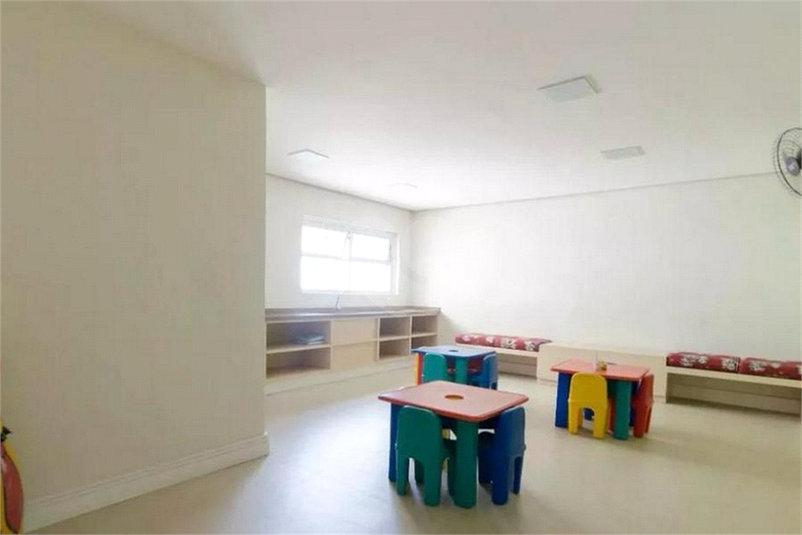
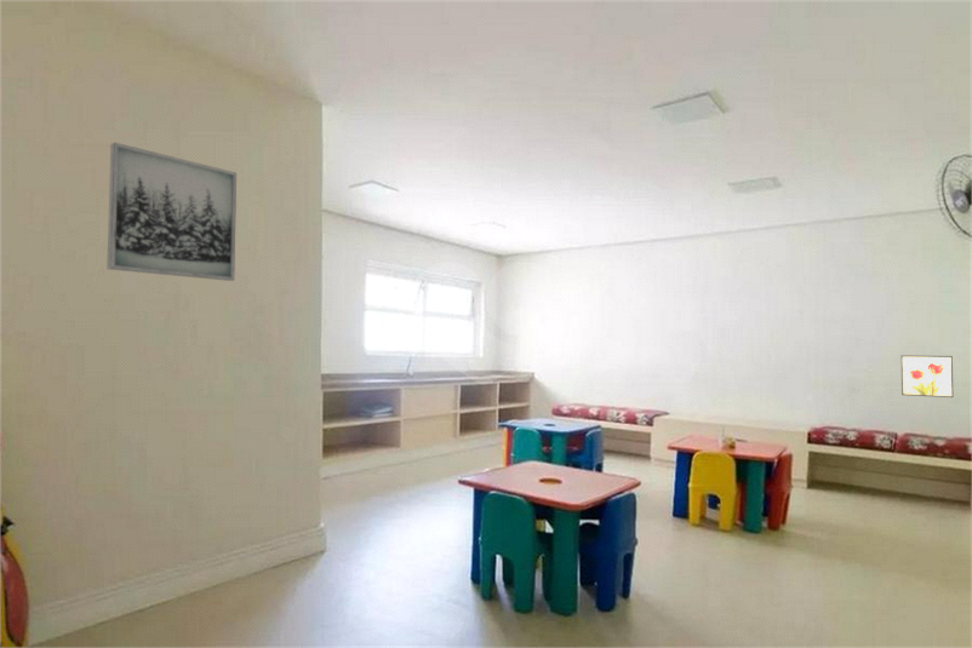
+ wall art [899,354,954,398]
+ wall art [105,142,238,282]
